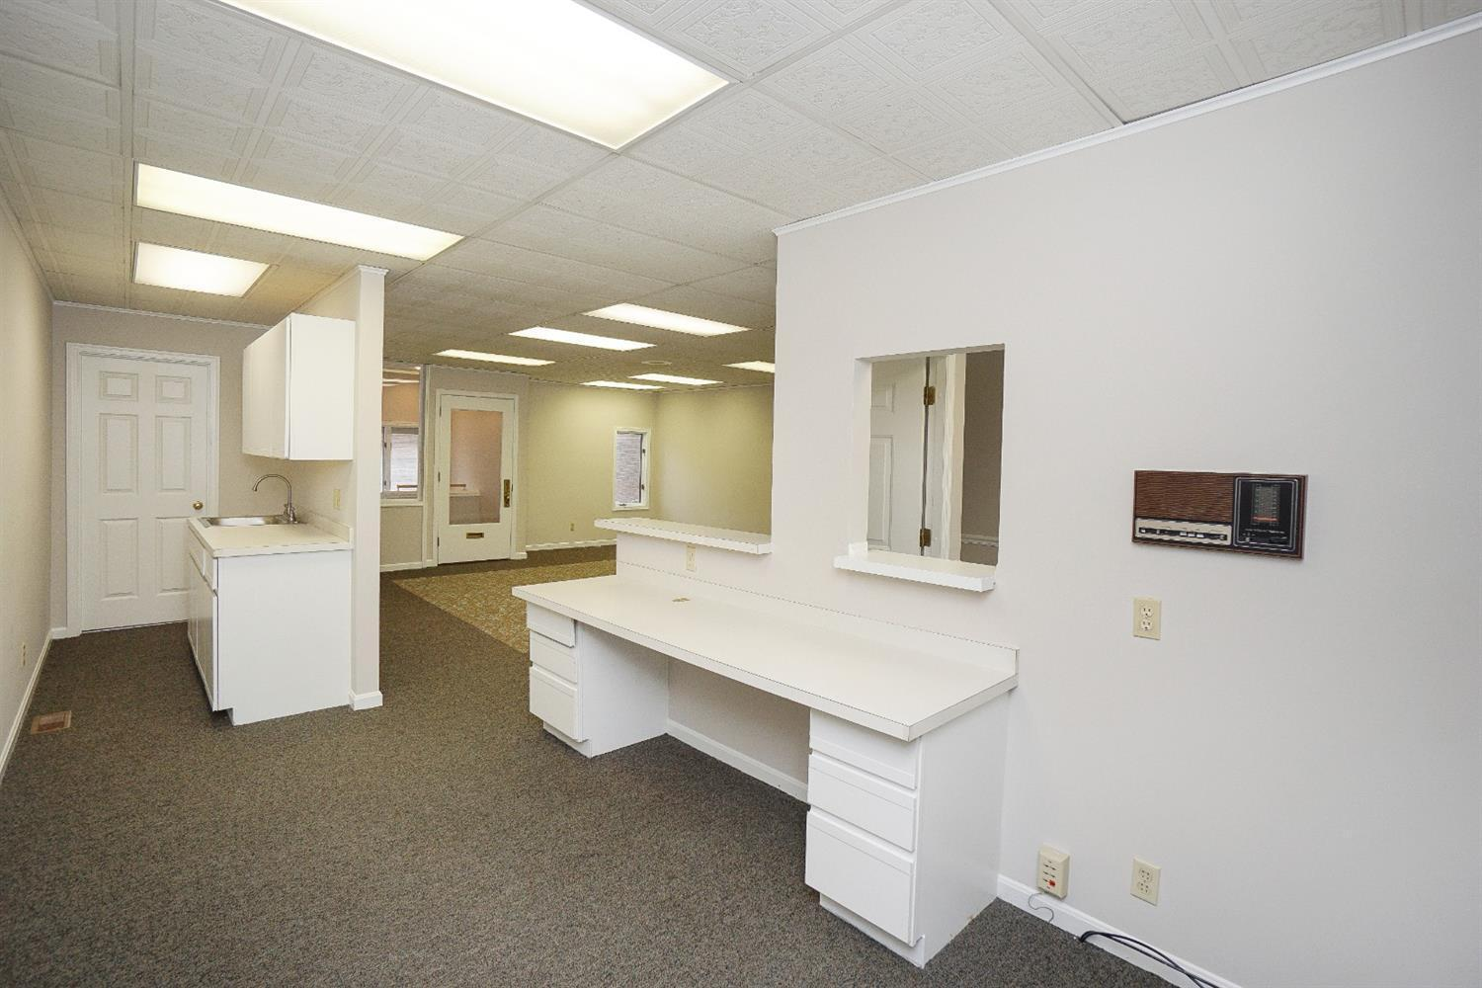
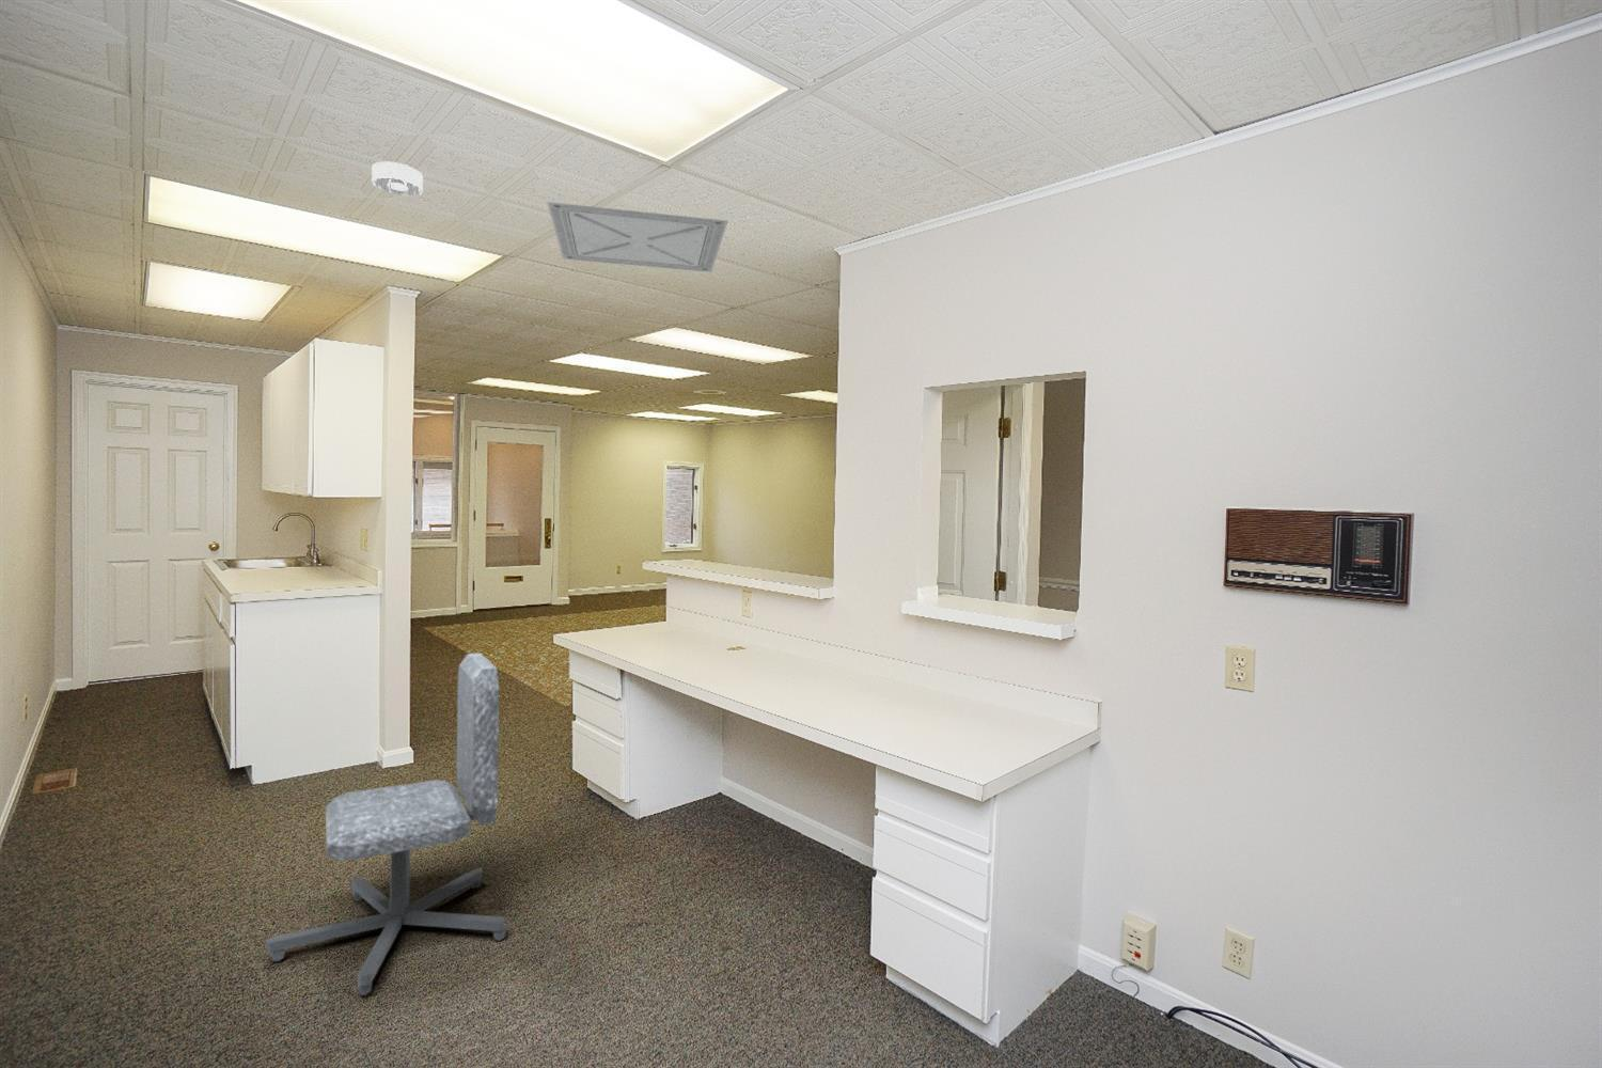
+ chair [265,652,508,996]
+ ceiling vent [546,200,728,273]
+ smoke detector [371,160,424,198]
